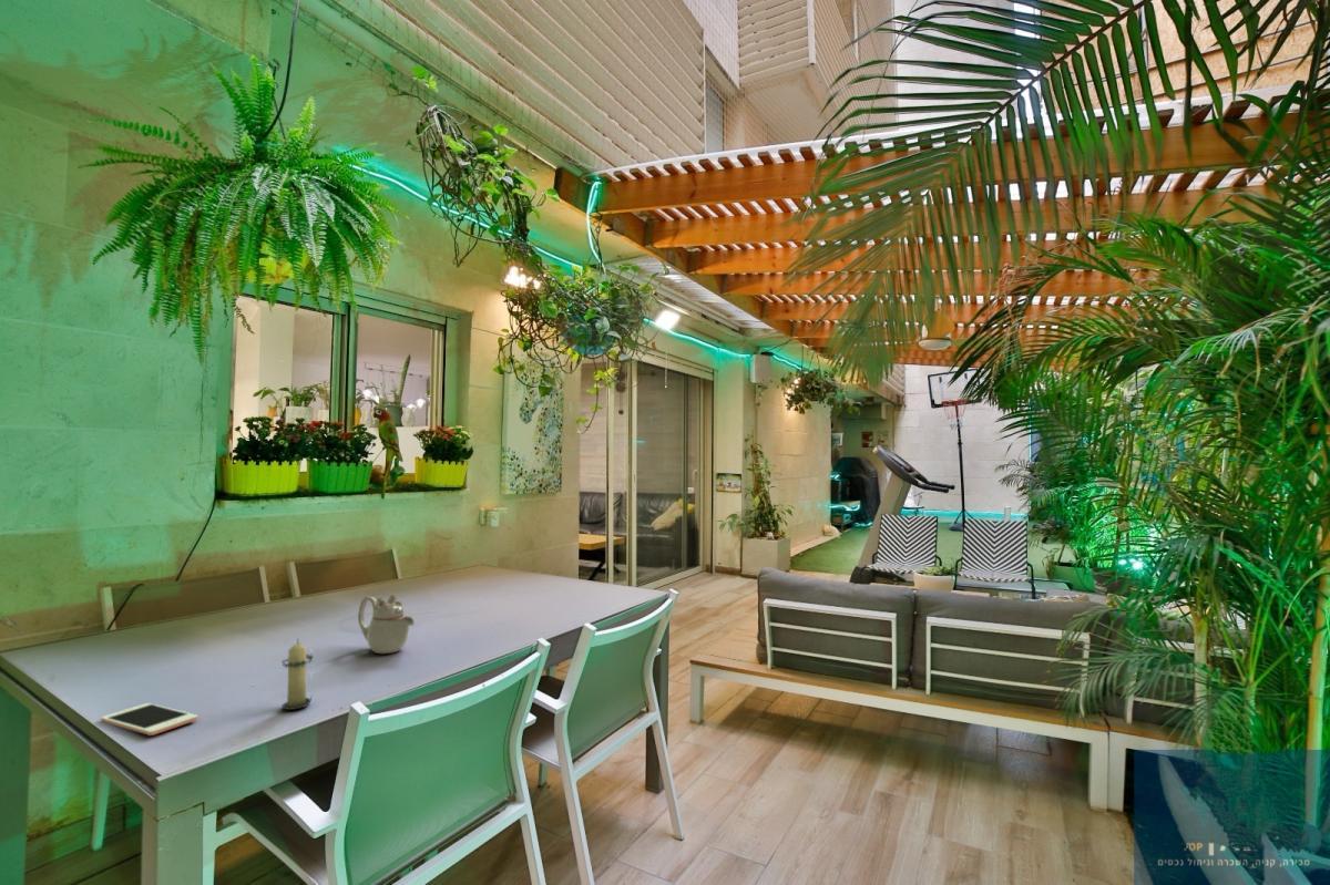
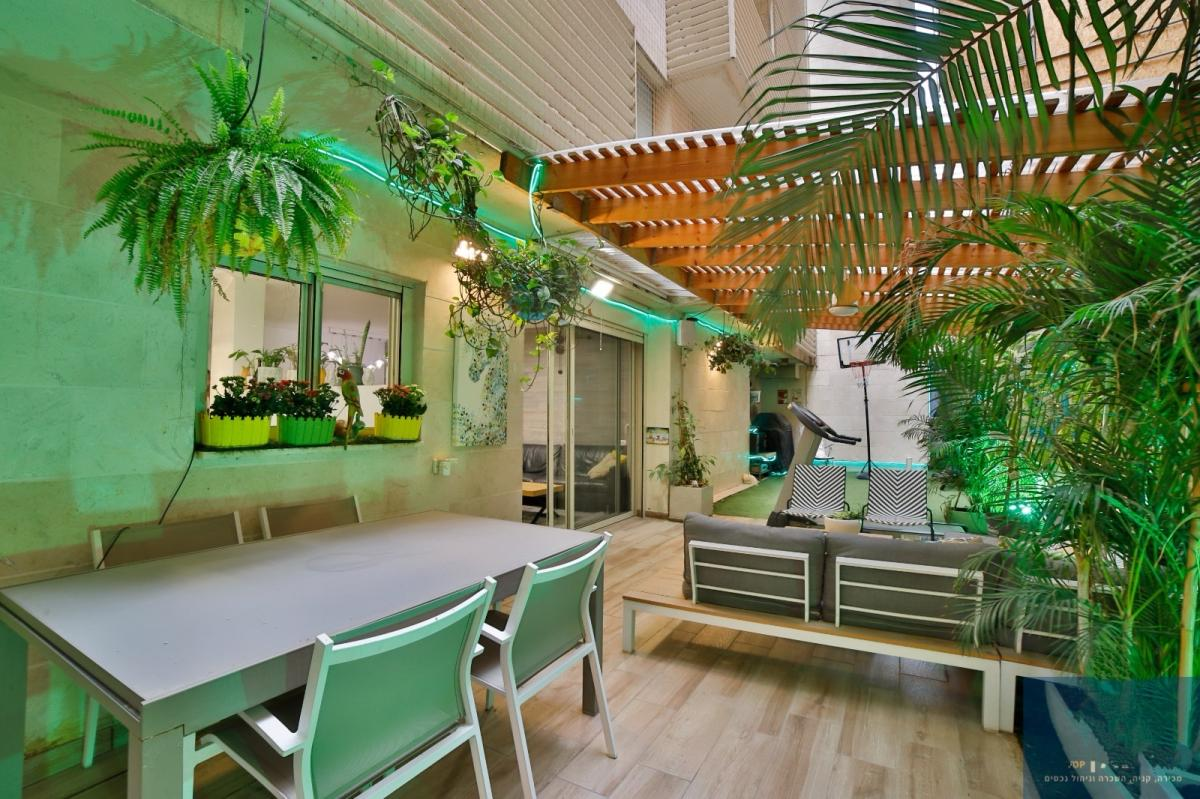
- cell phone [100,702,198,737]
- candle [280,638,315,711]
- teapot [357,594,415,655]
